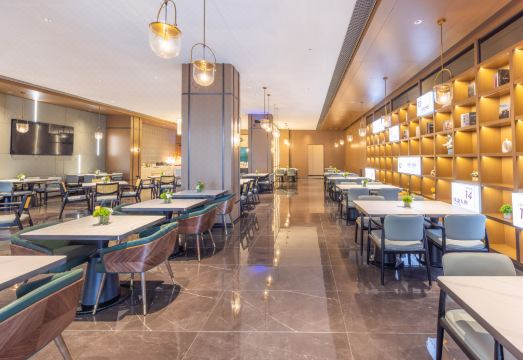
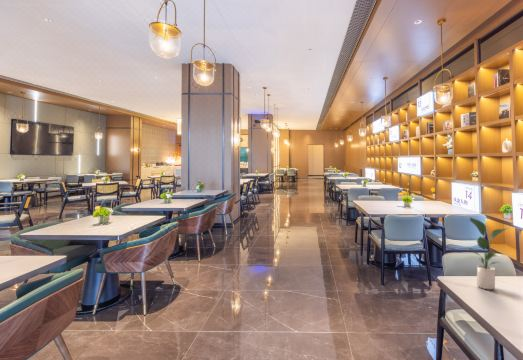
+ potted plant [468,217,510,291]
